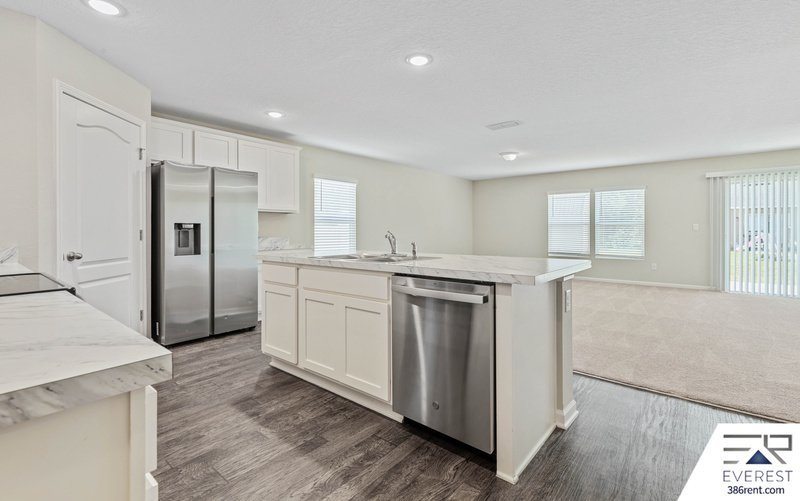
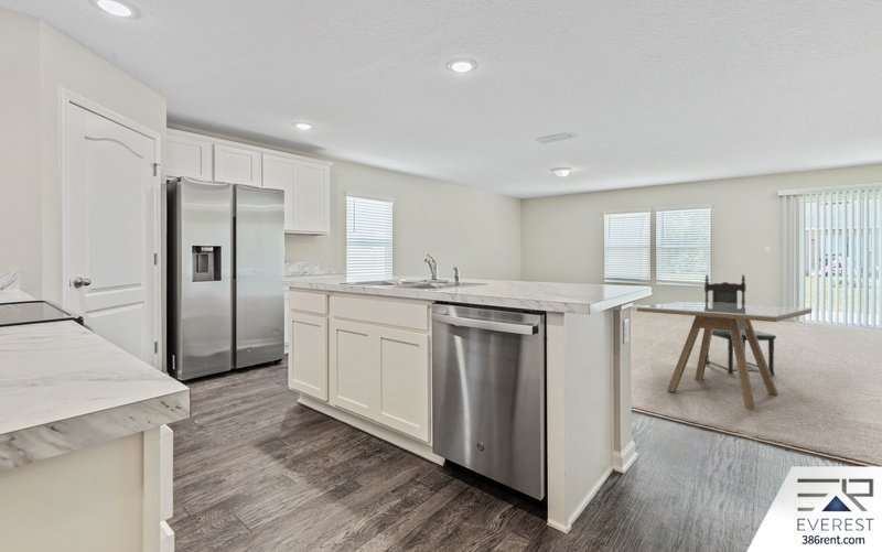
+ dining table [636,301,813,411]
+ dining chair [703,273,777,377]
